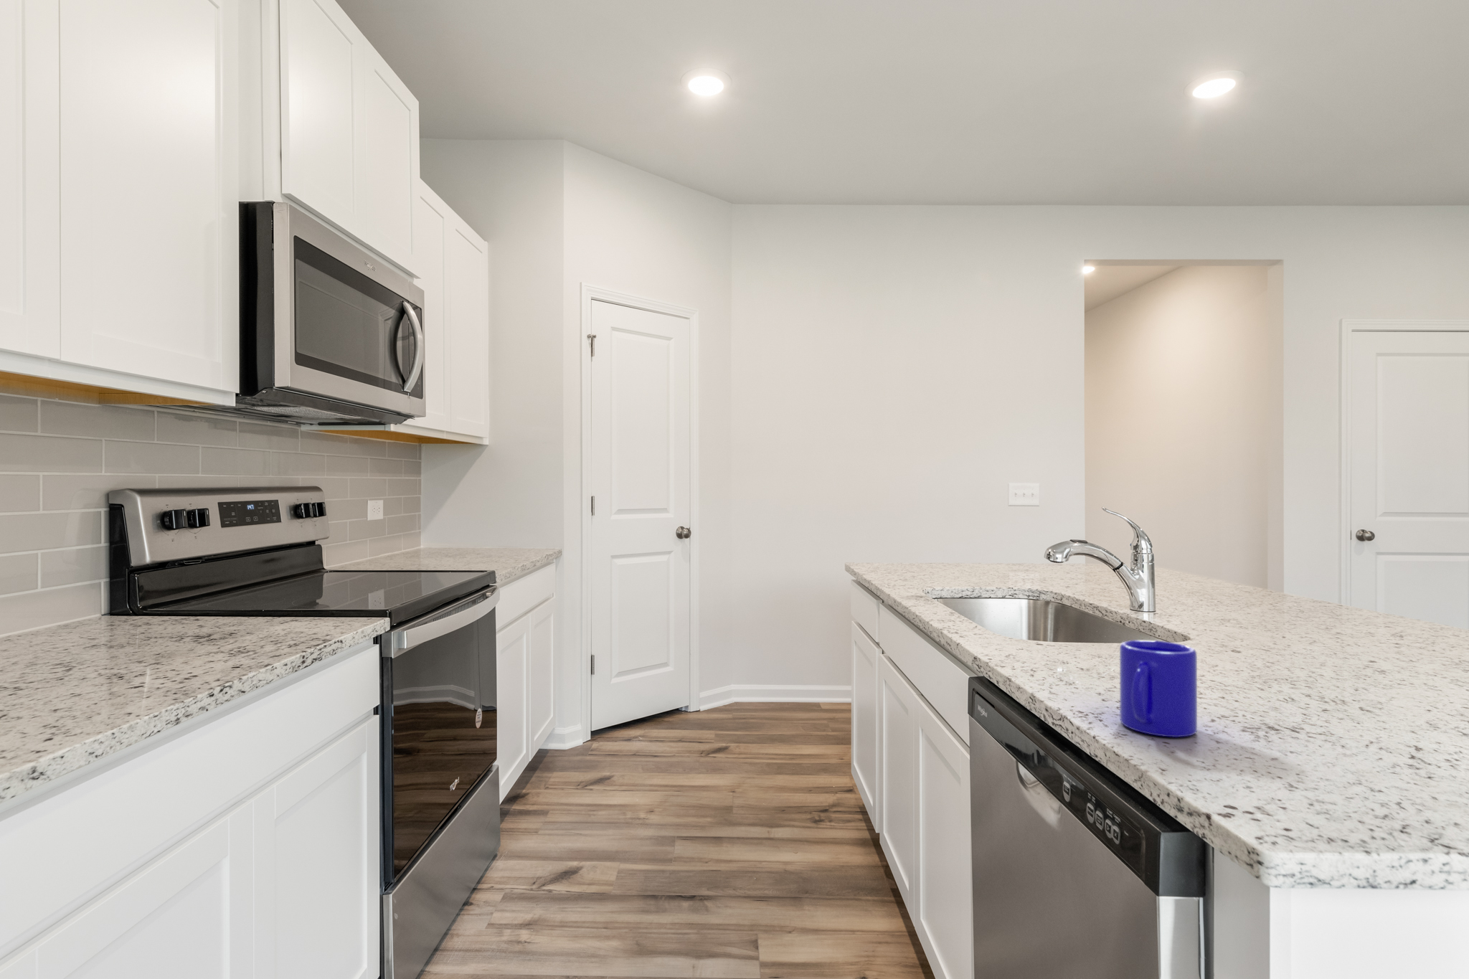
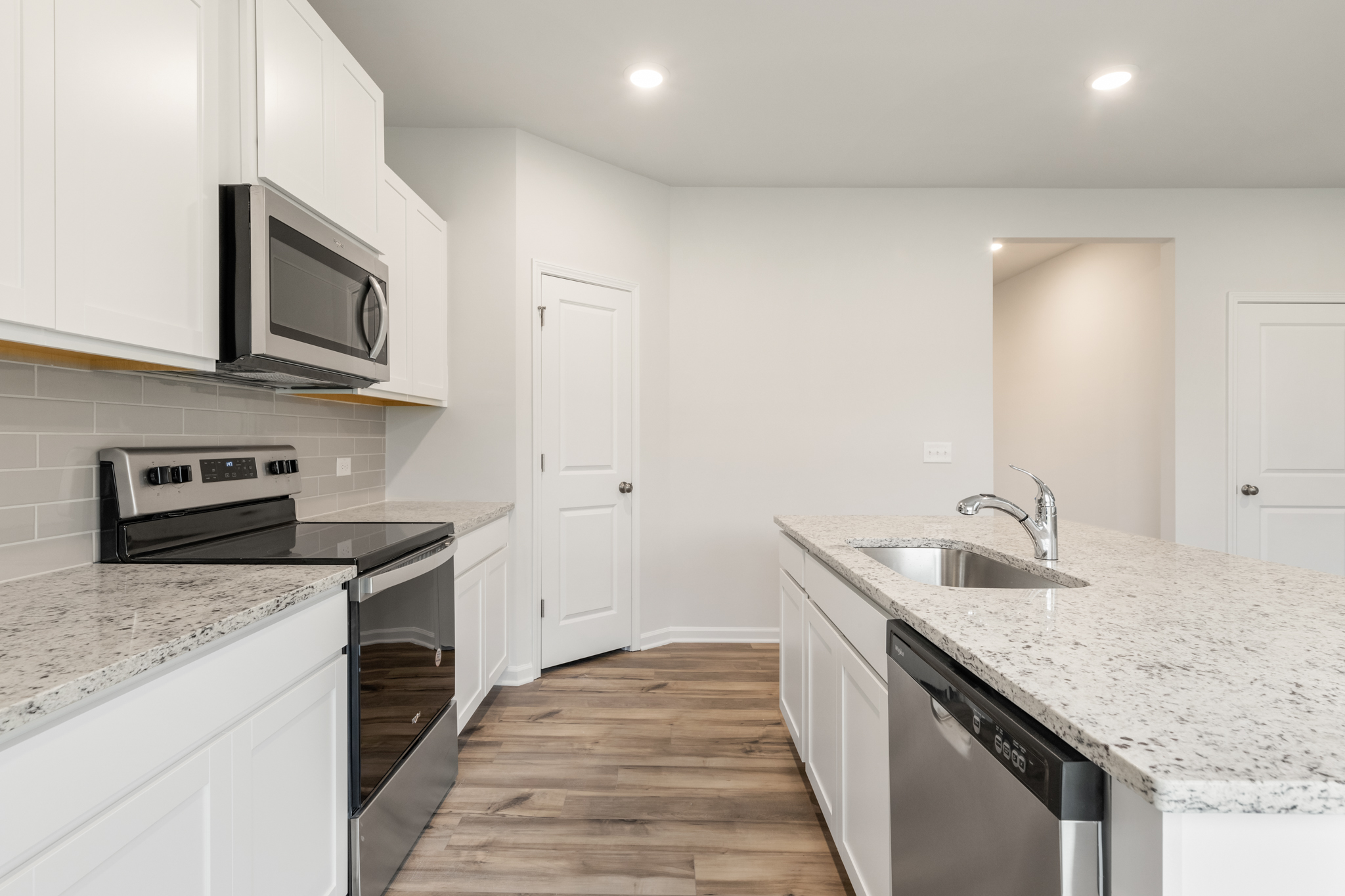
- mug [1119,640,1198,738]
